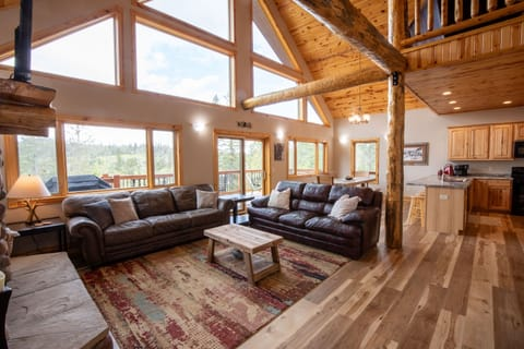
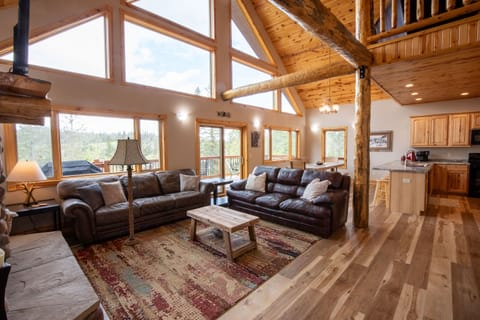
+ floor lamp [106,135,150,246]
